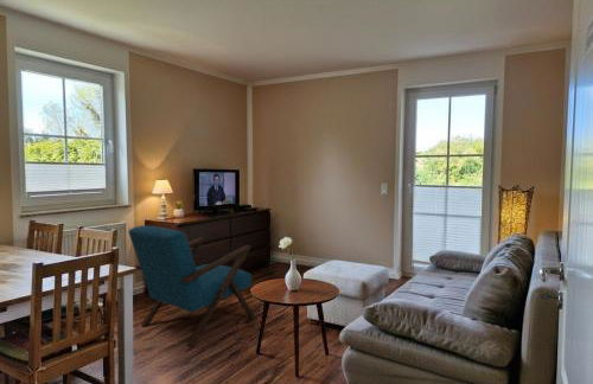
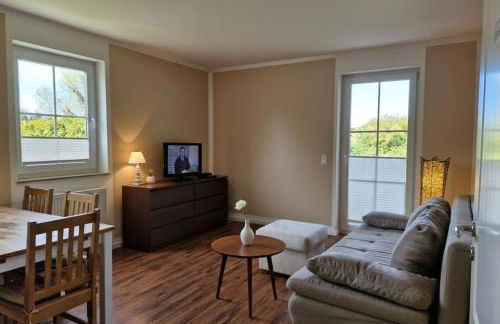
- armchair [127,224,256,347]
